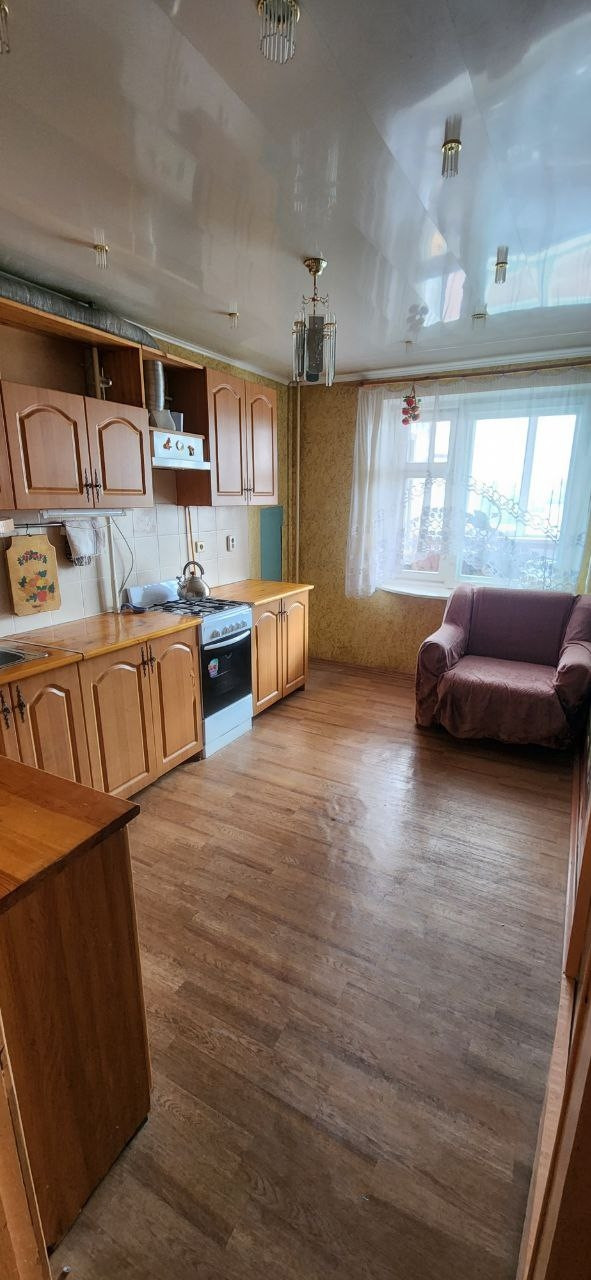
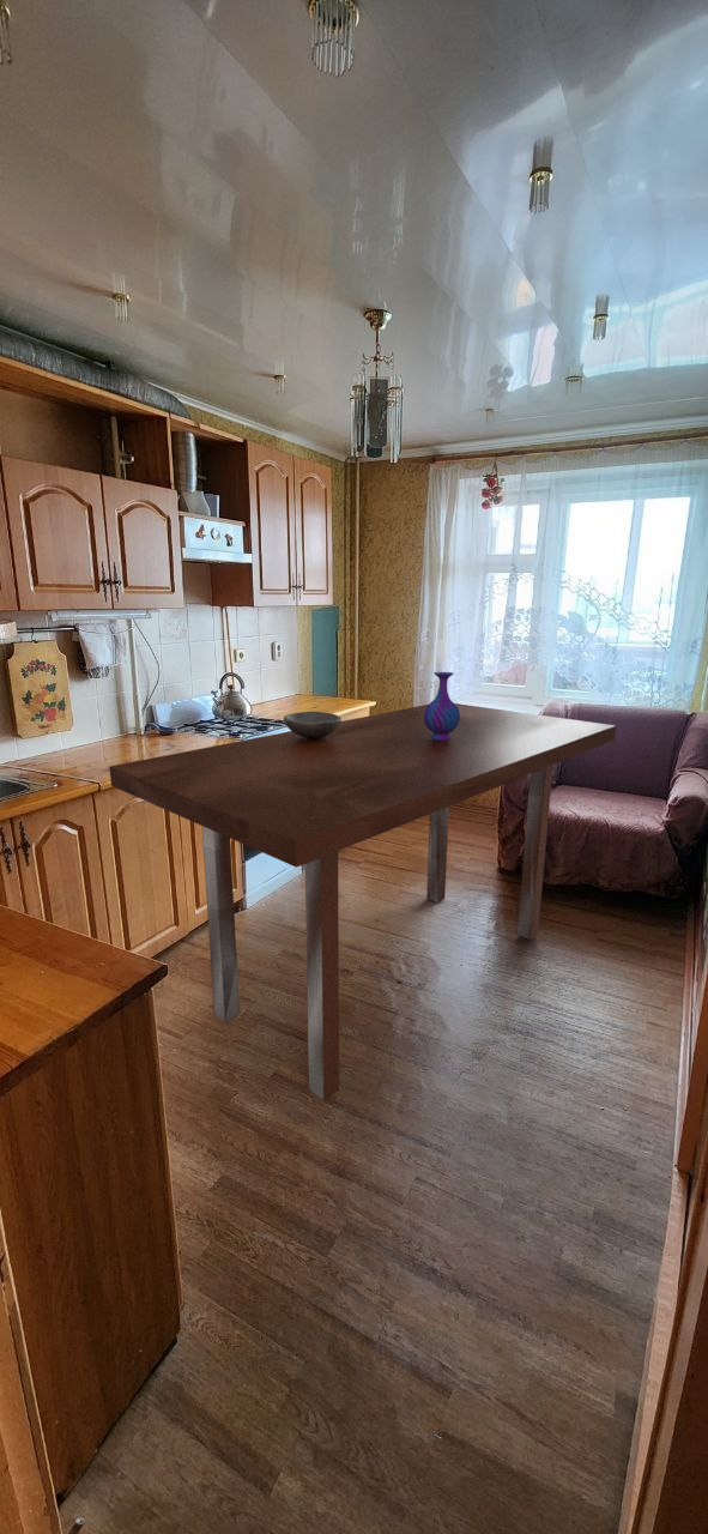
+ dining table [108,702,617,1101]
+ vase [424,671,460,741]
+ bowl [283,711,343,738]
